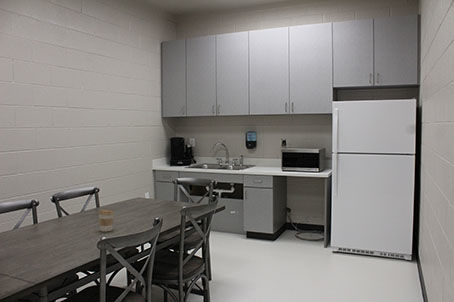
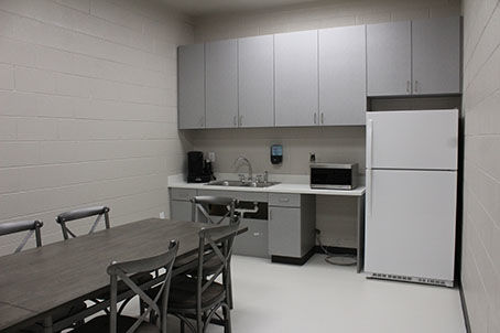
- coffee cup [98,208,115,233]
